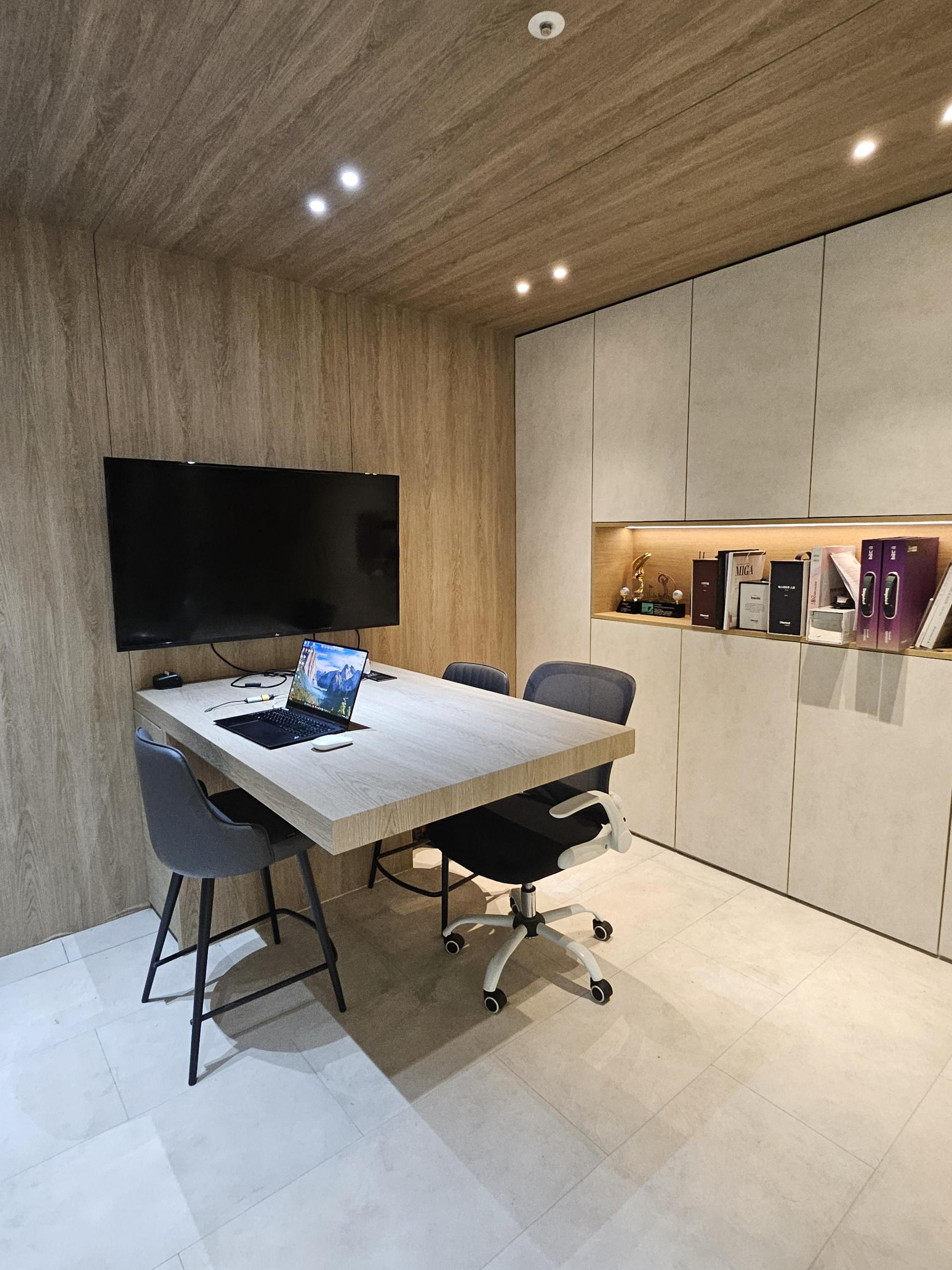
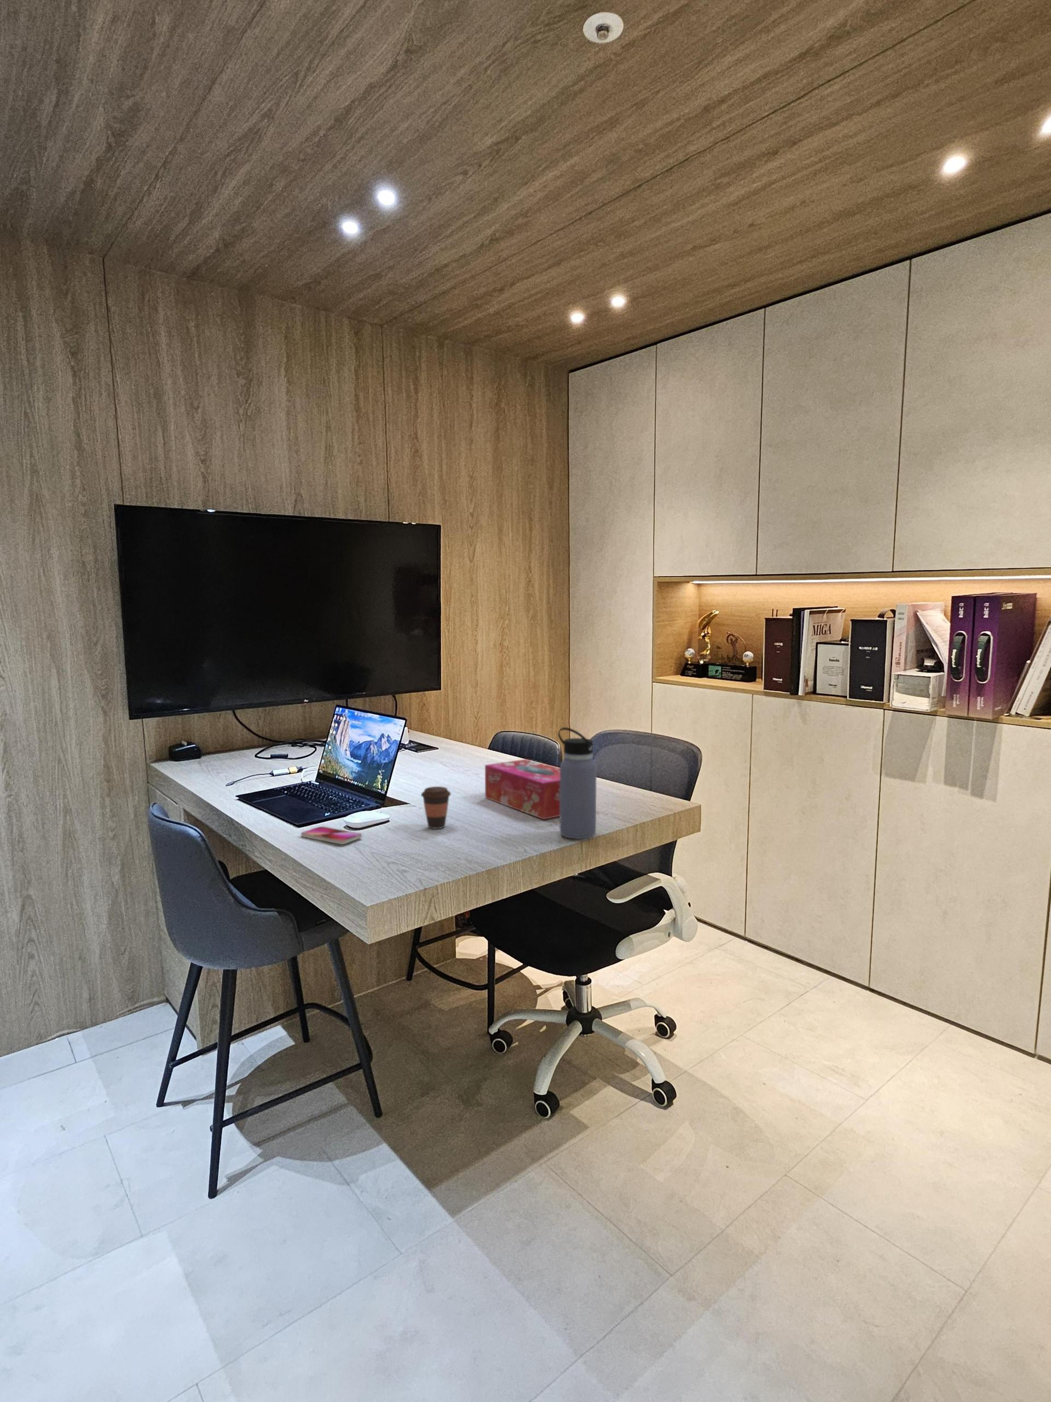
+ coffee cup [421,786,452,829]
+ tissue box [485,758,560,820]
+ smartphone [300,826,362,845]
+ water bottle [558,726,597,840]
